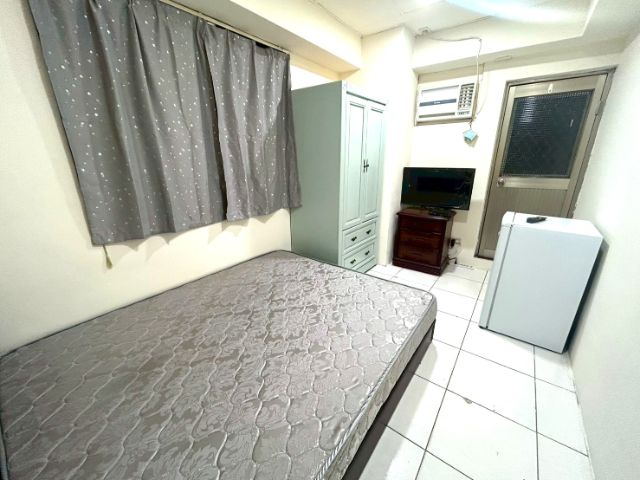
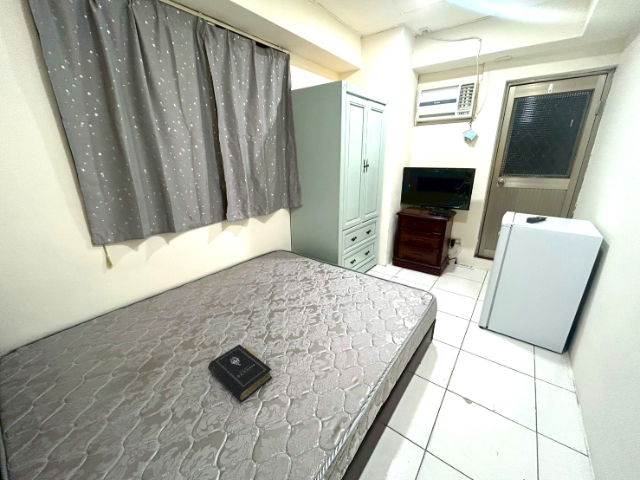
+ book [207,343,273,403]
